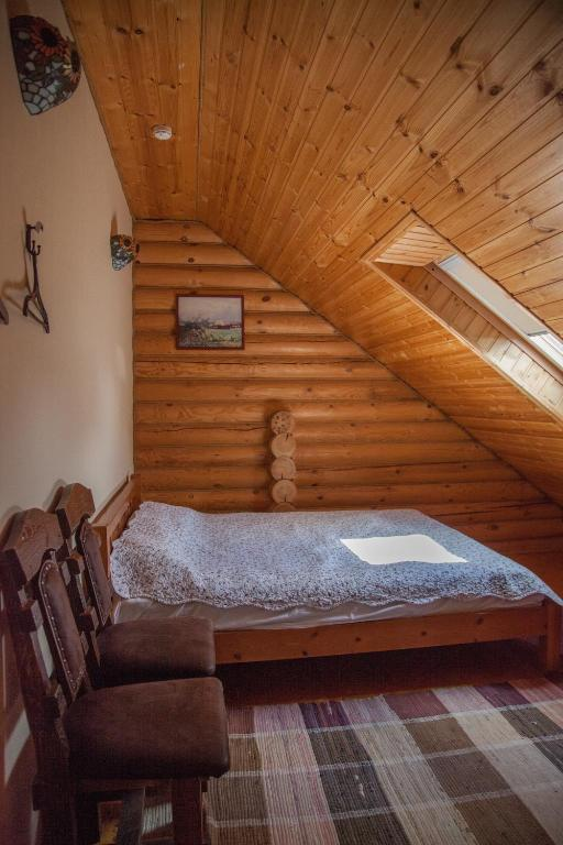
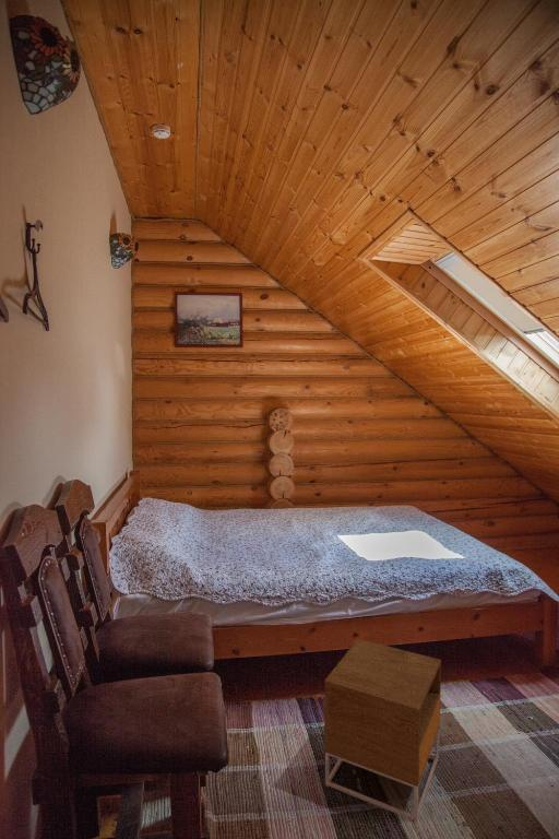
+ nightstand [323,638,442,823]
